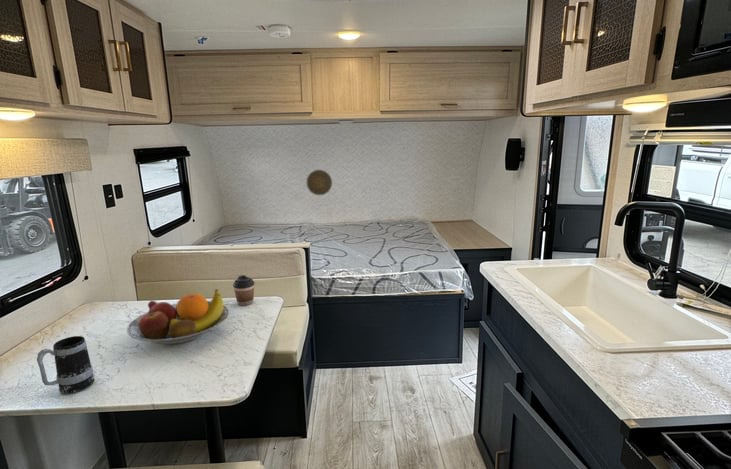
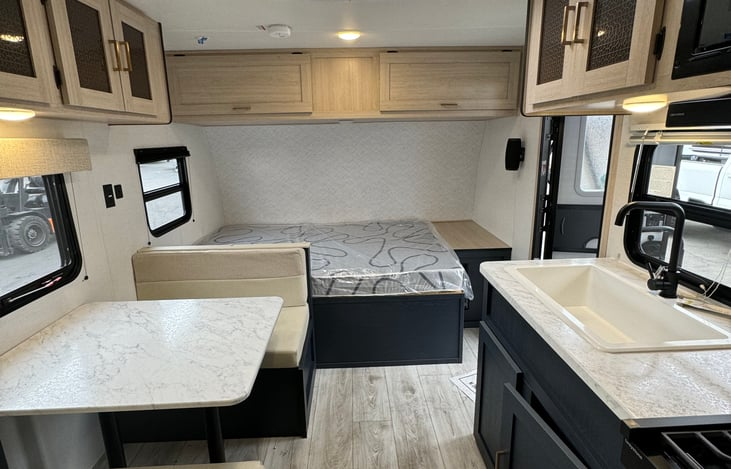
- coffee cup [232,274,255,307]
- fruit bowl [126,288,230,345]
- decorative plate [306,169,333,196]
- mug [36,335,95,394]
